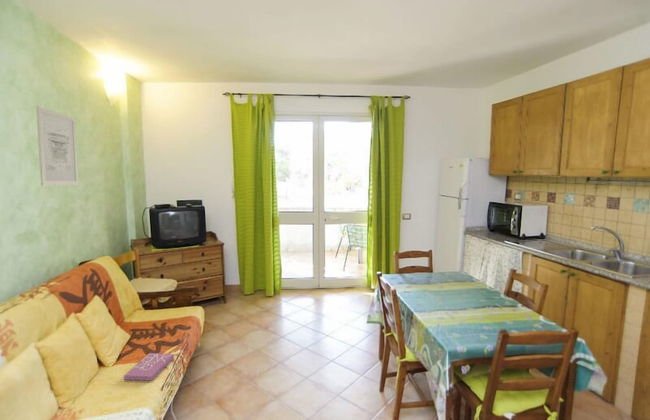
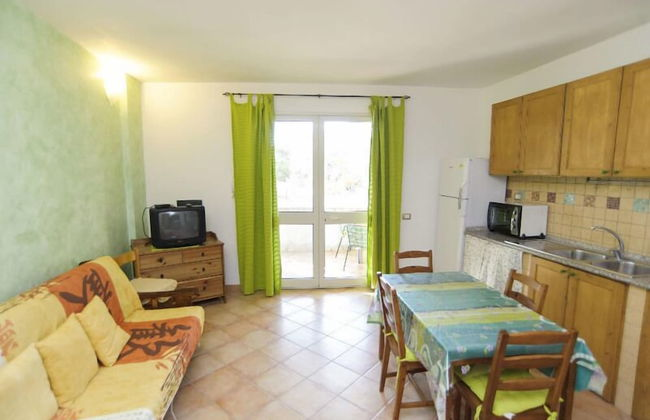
- wall art [35,105,80,186]
- book [123,352,175,382]
